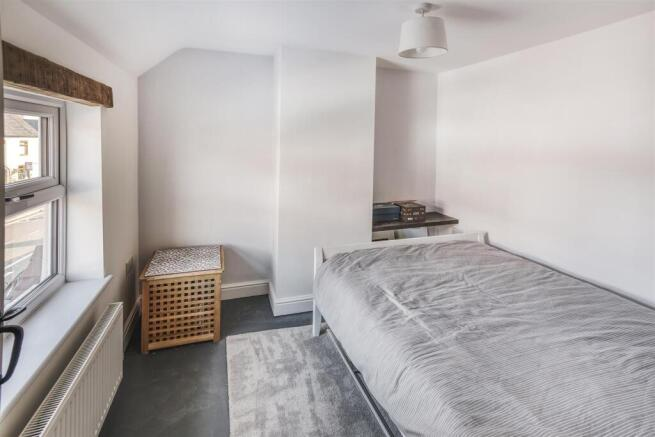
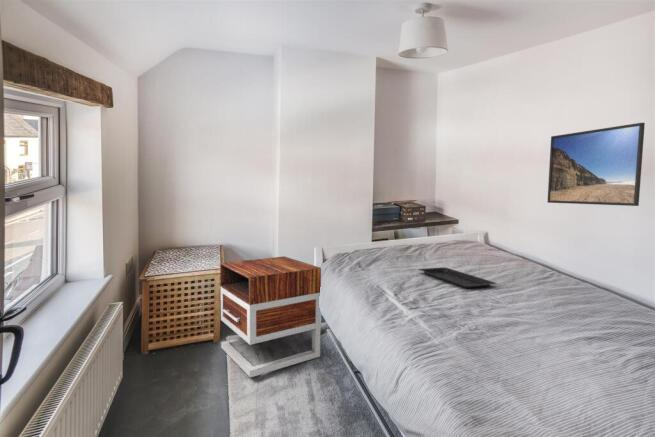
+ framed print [547,122,646,207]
+ nightstand [219,255,322,379]
+ serving tray [417,266,498,290]
